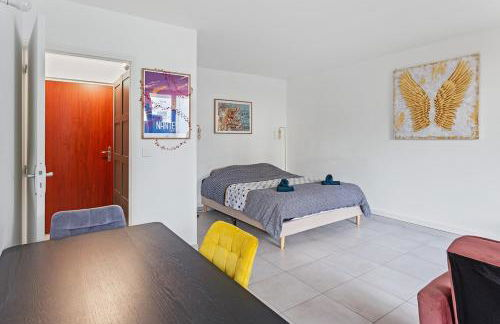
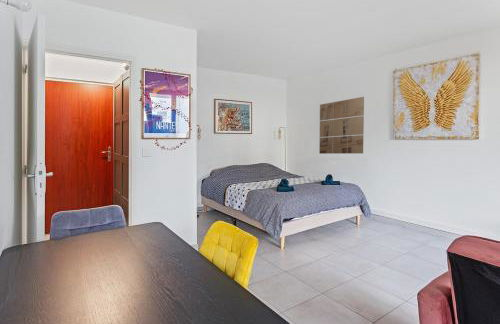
+ wall art [318,96,365,155]
